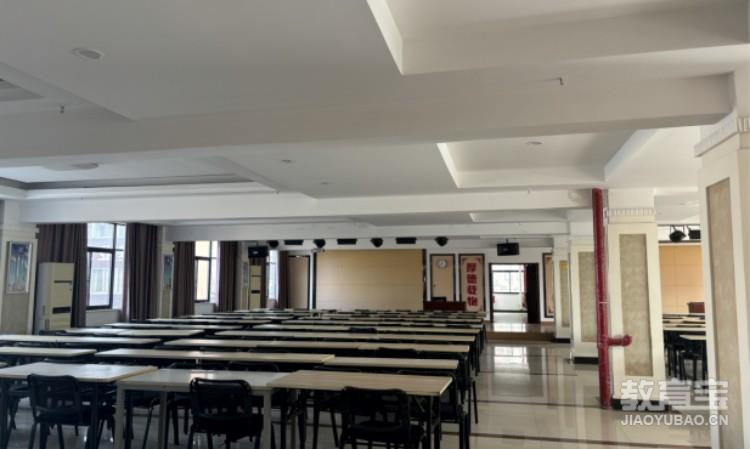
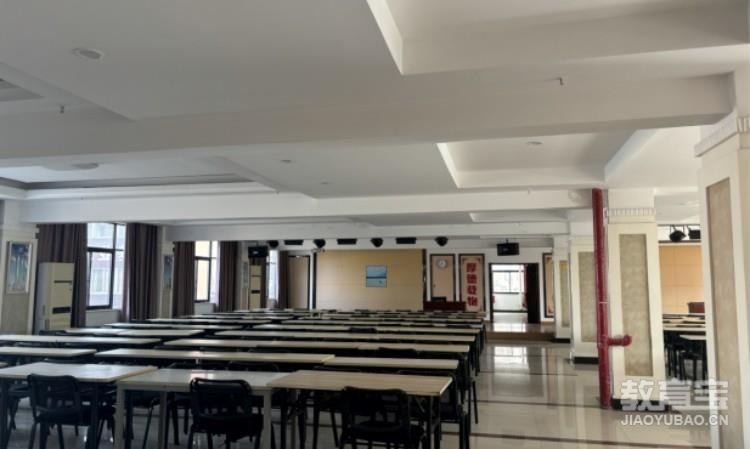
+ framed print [365,265,388,288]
